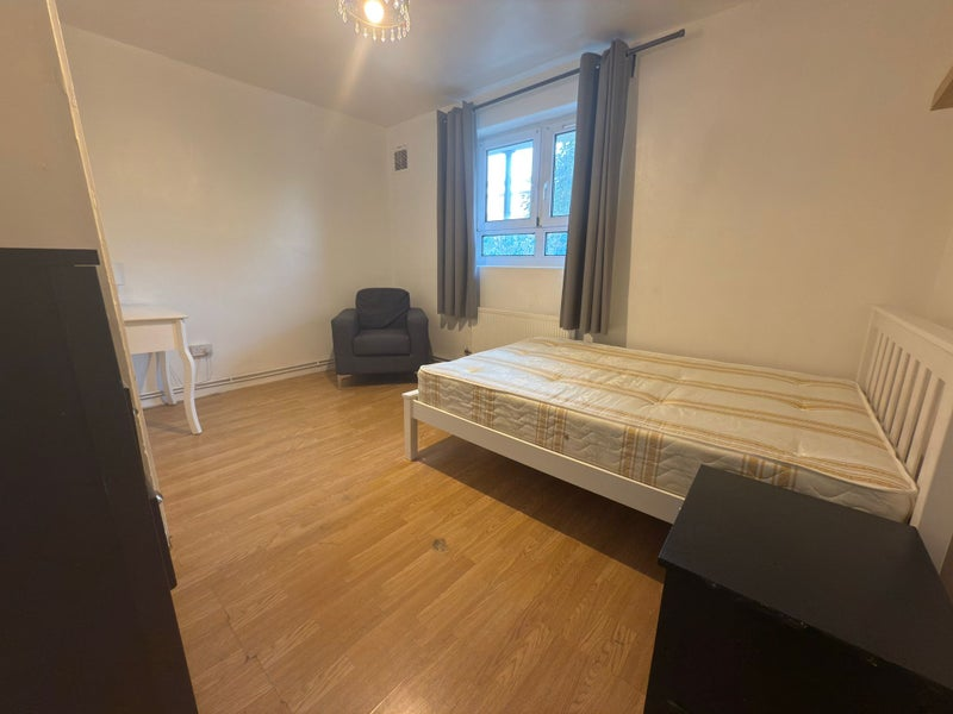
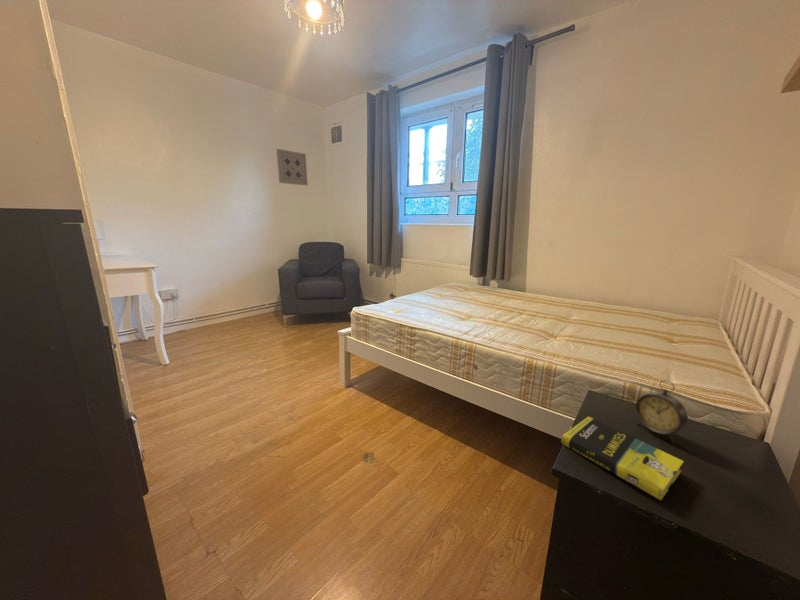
+ book [560,416,685,501]
+ wall art [276,148,309,186]
+ alarm clock [634,379,689,443]
